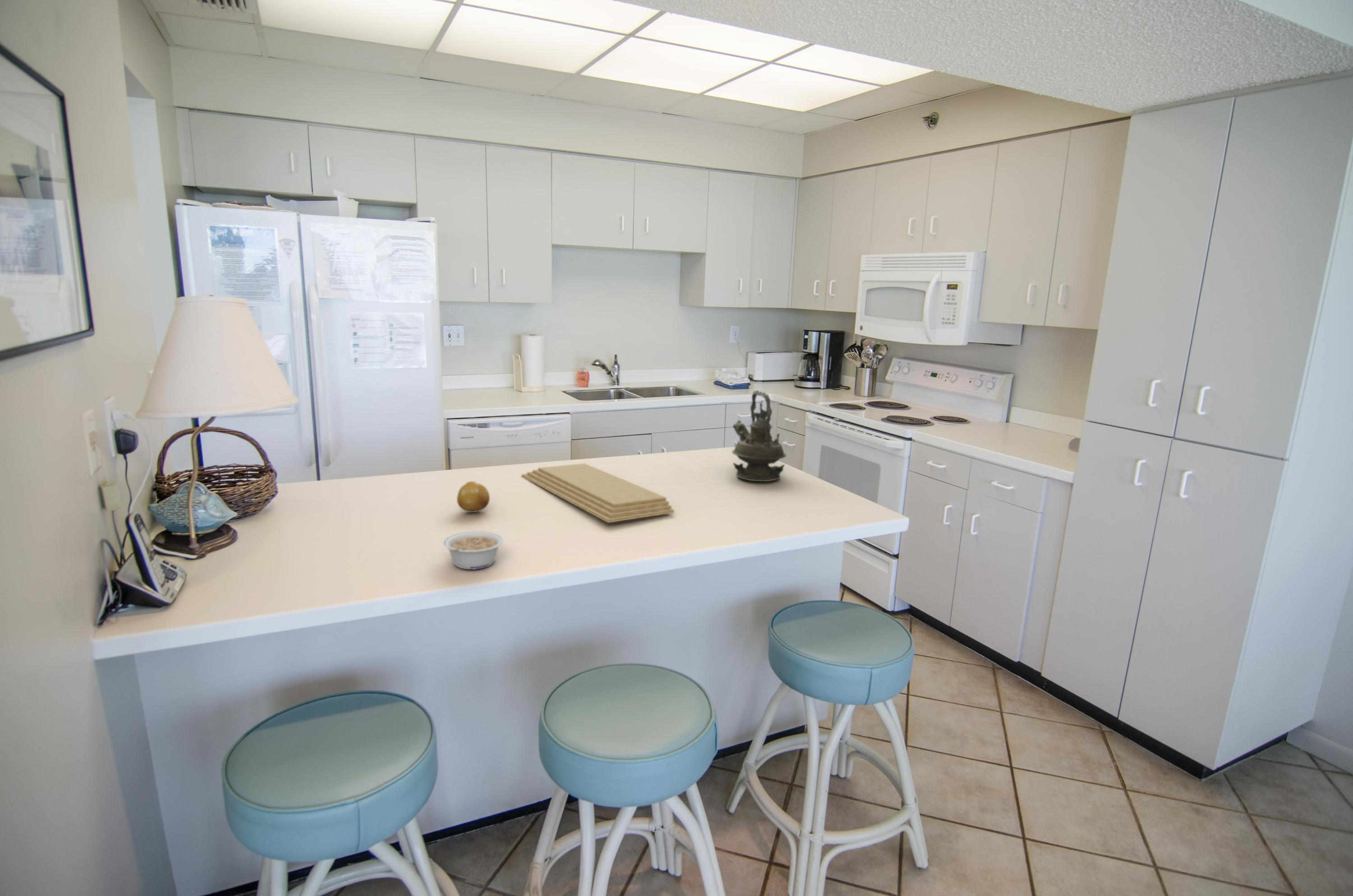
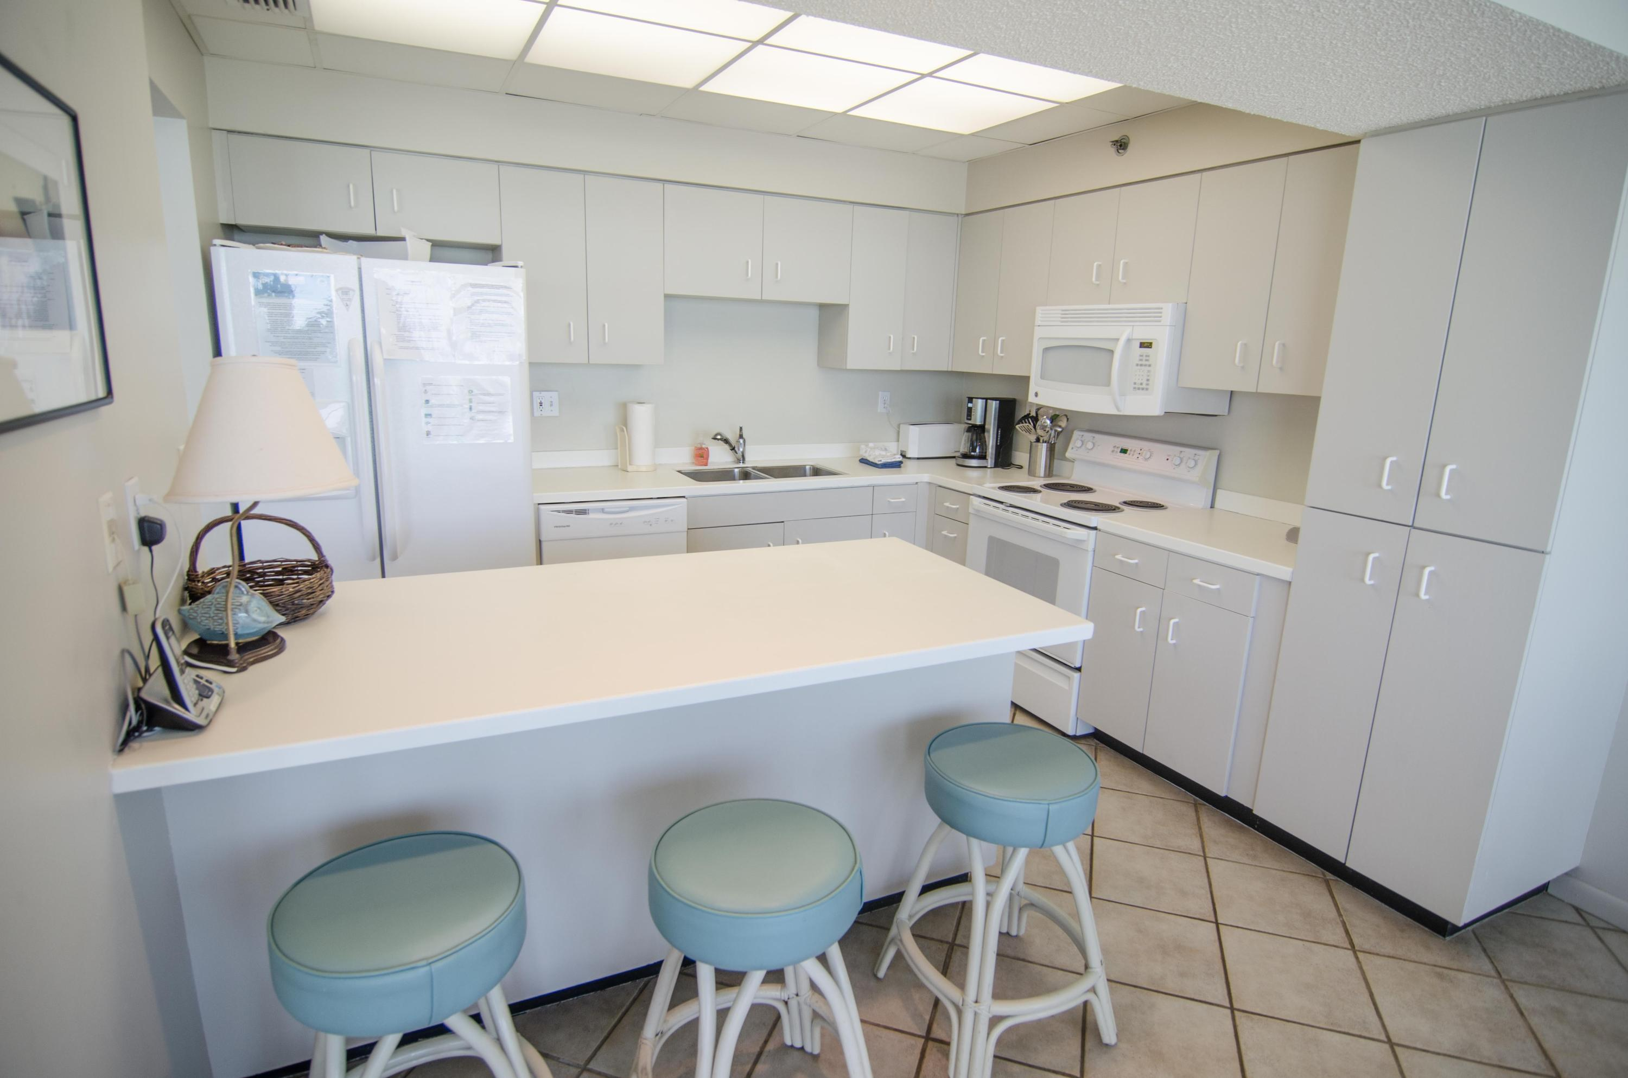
- fruit [456,481,490,513]
- cutting board [521,463,675,523]
- teapot [732,390,787,482]
- legume [443,531,504,570]
